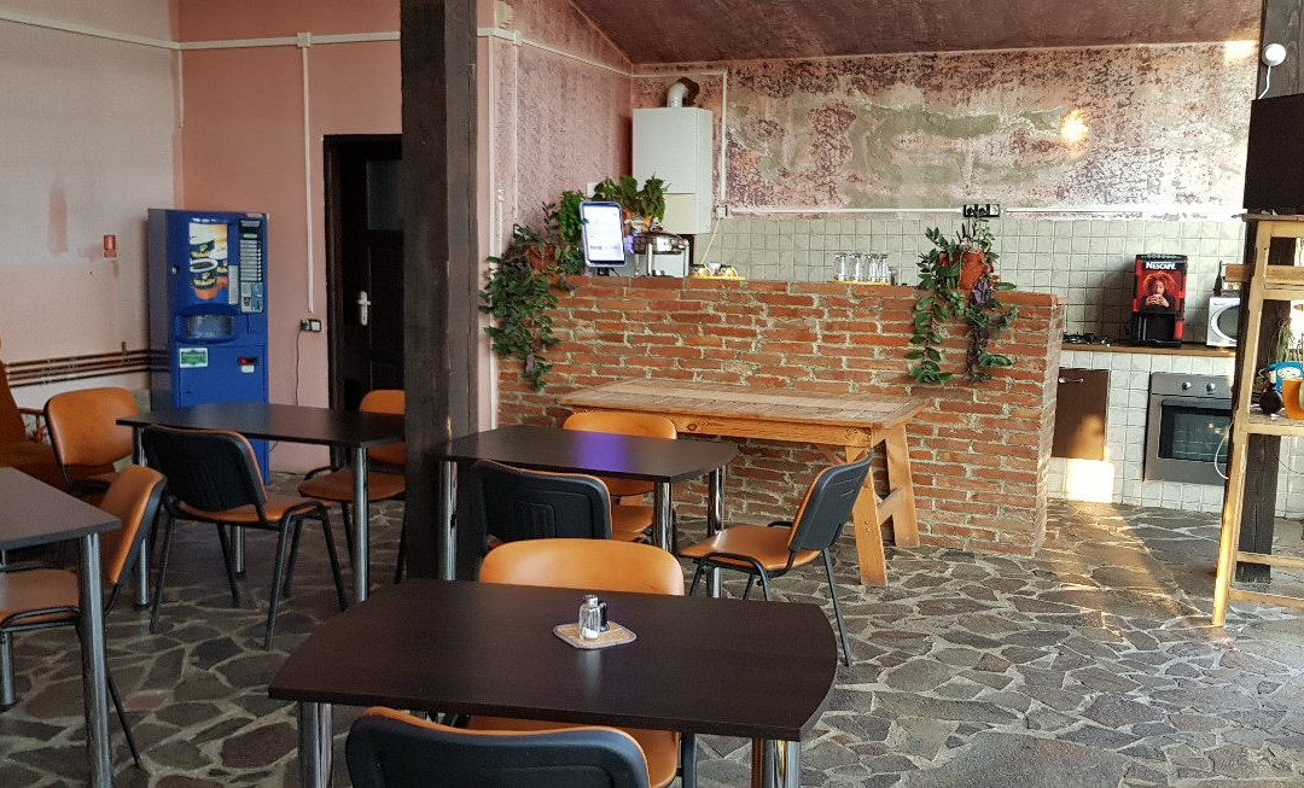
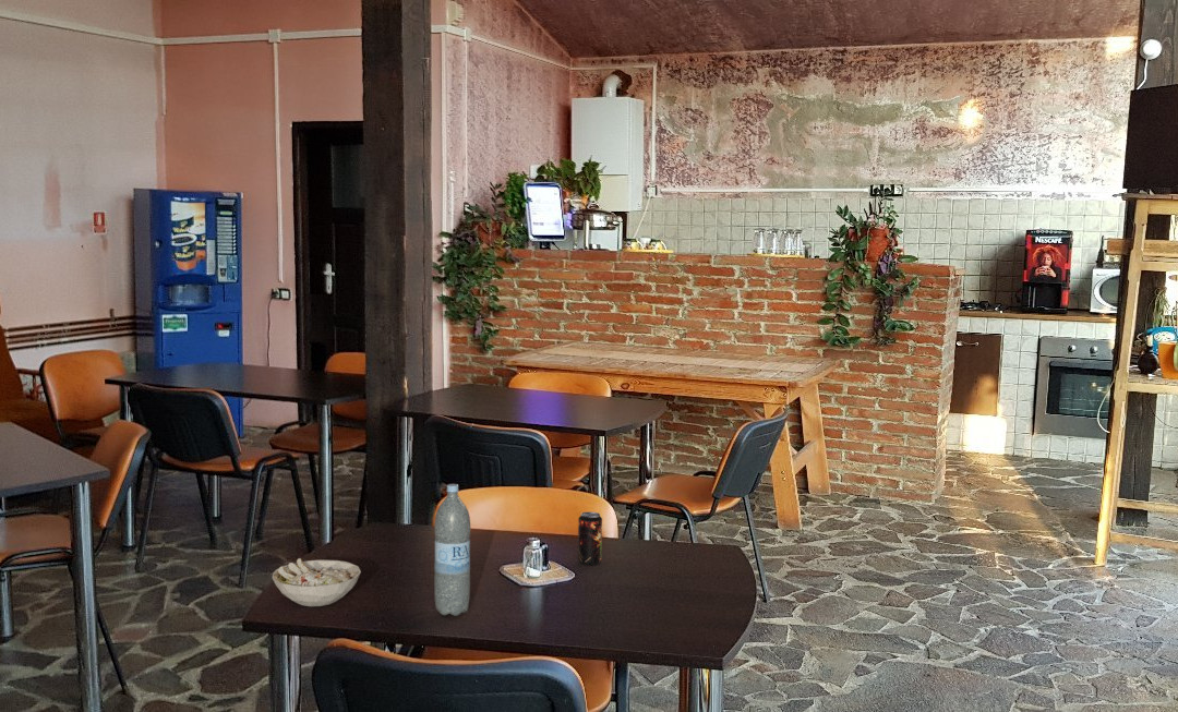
+ beverage can [577,511,603,566]
+ water bottle [433,483,471,617]
+ bowl [272,557,362,607]
